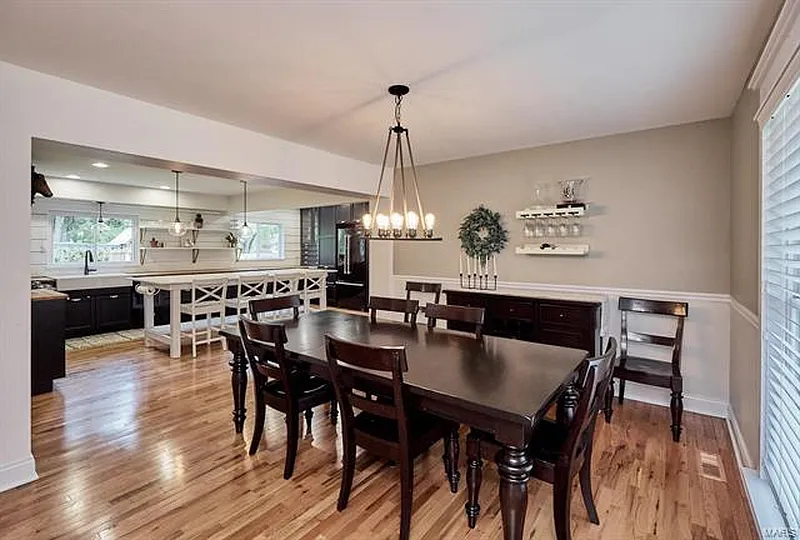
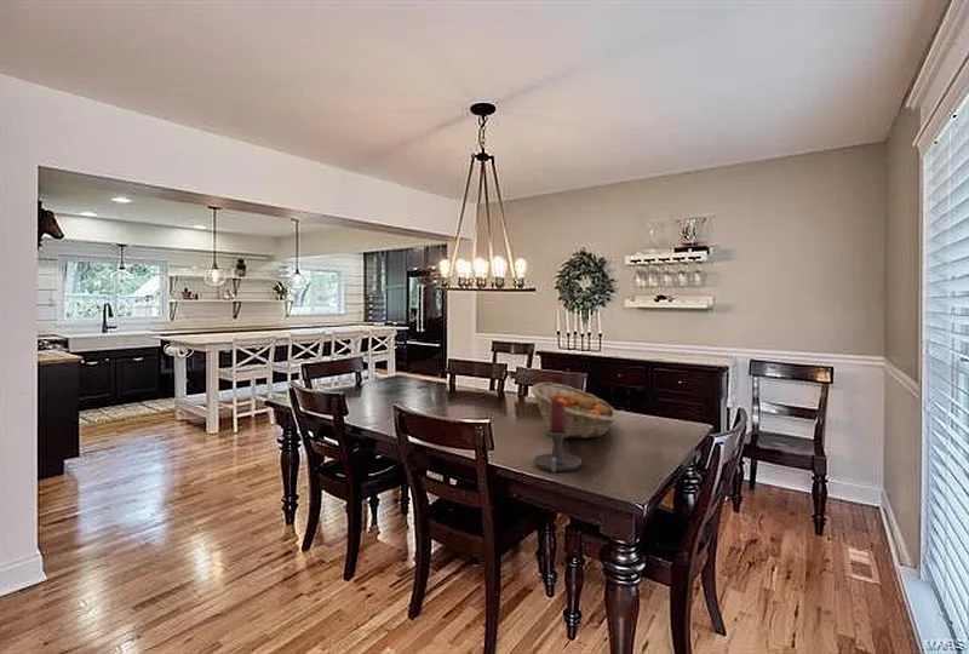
+ candle holder [533,400,583,472]
+ fruit basket [531,382,618,440]
